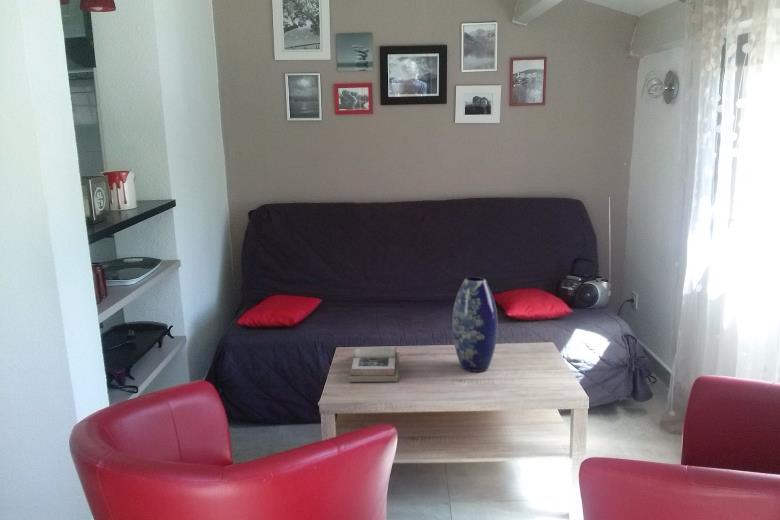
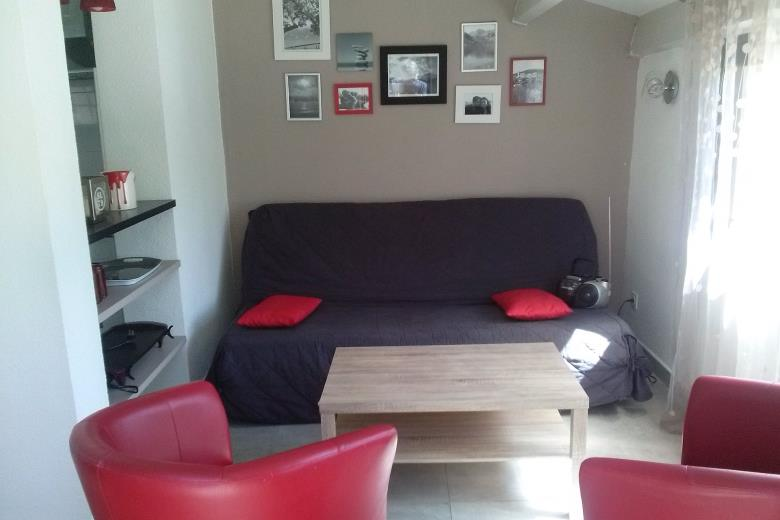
- vase [452,276,498,373]
- book [348,347,400,383]
